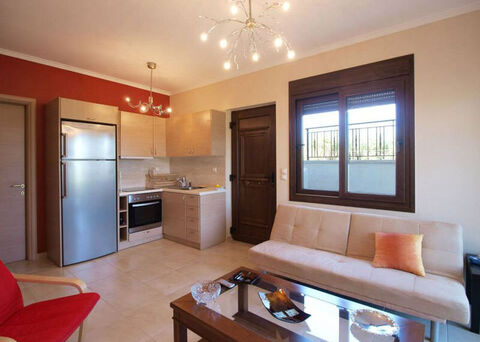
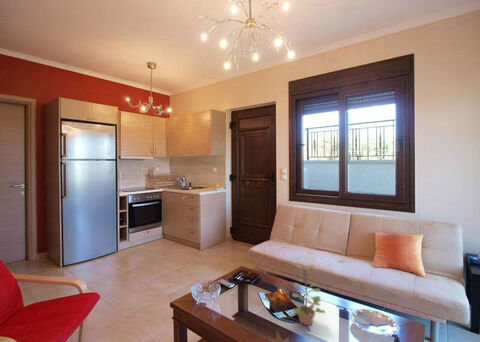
+ plant [291,264,326,326]
